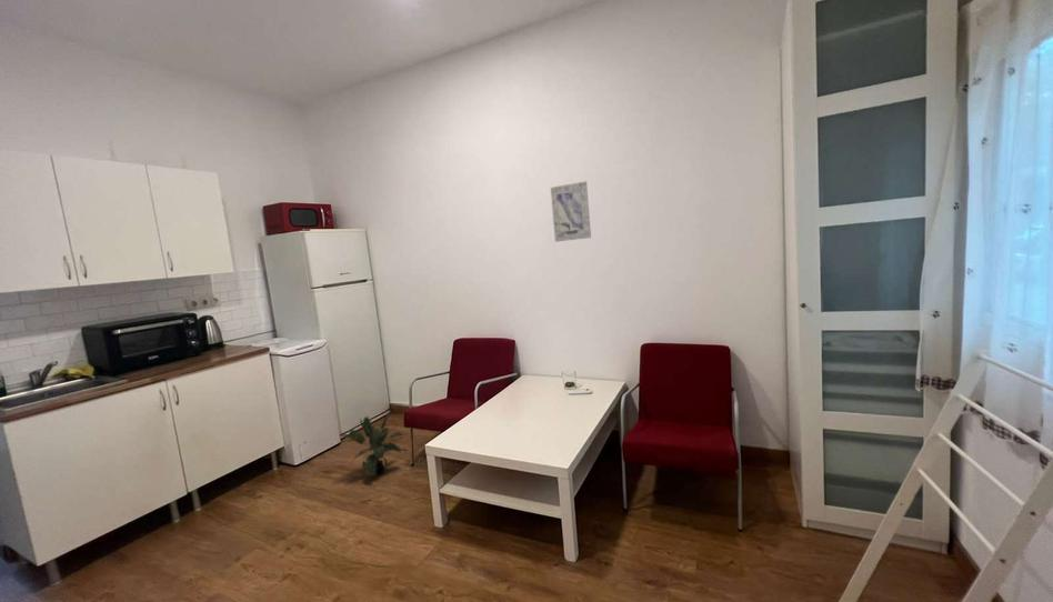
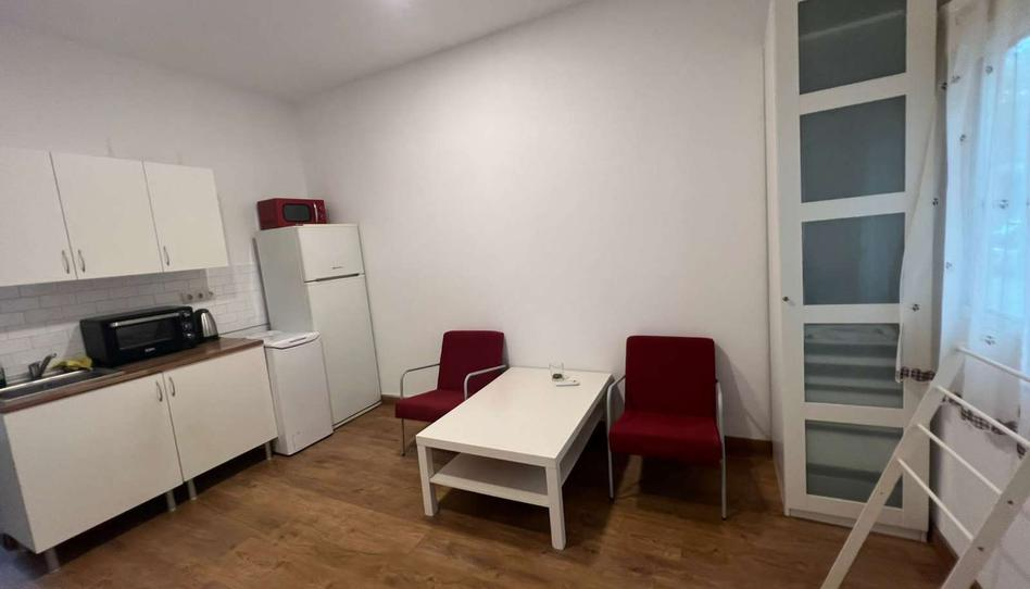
- wall art [550,180,592,243]
- potted plant [340,413,404,478]
